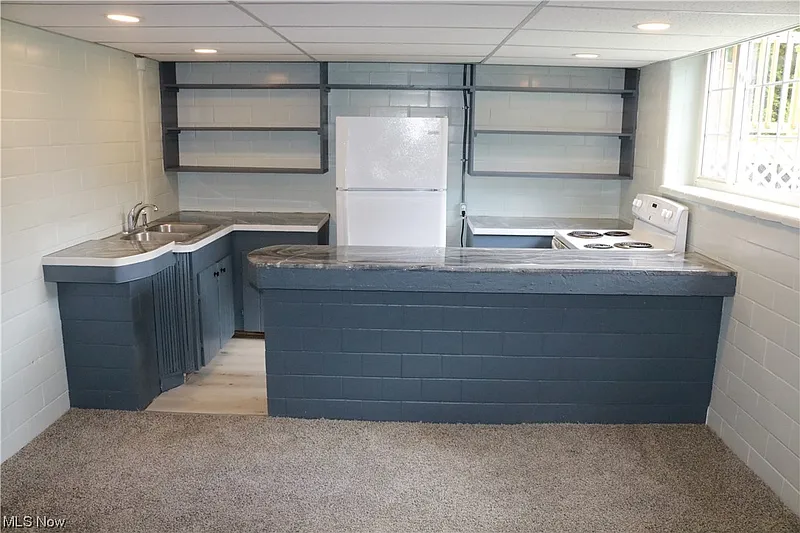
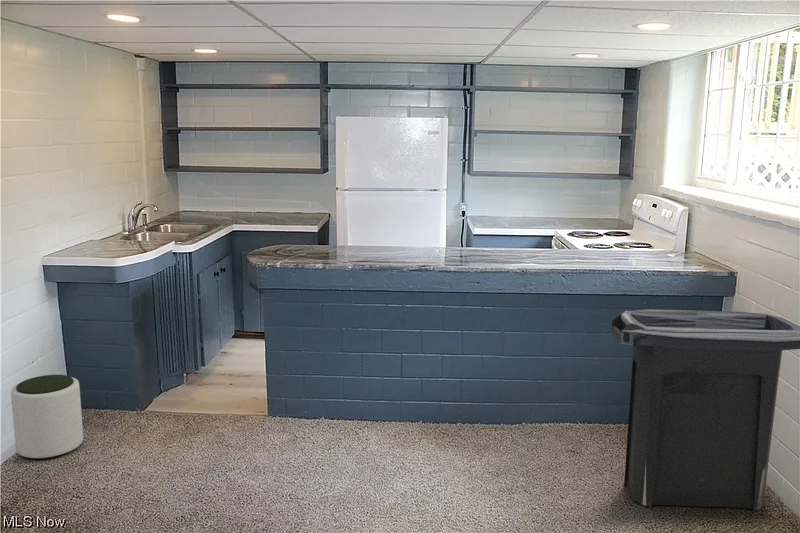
+ plant pot [10,374,84,460]
+ trash can [610,309,800,512]
